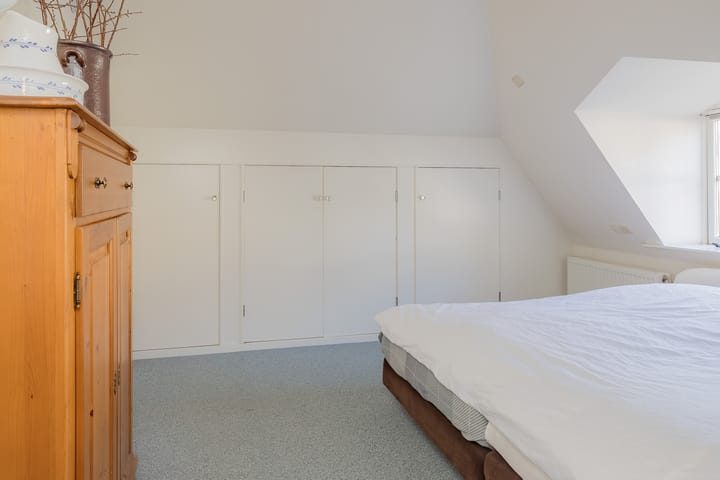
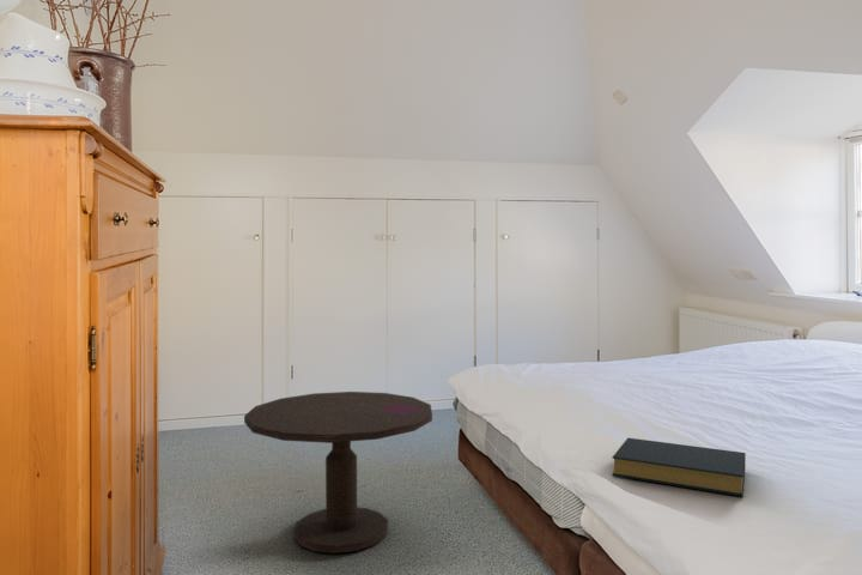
+ side table [243,391,433,555]
+ hardback book [611,437,747,497]
